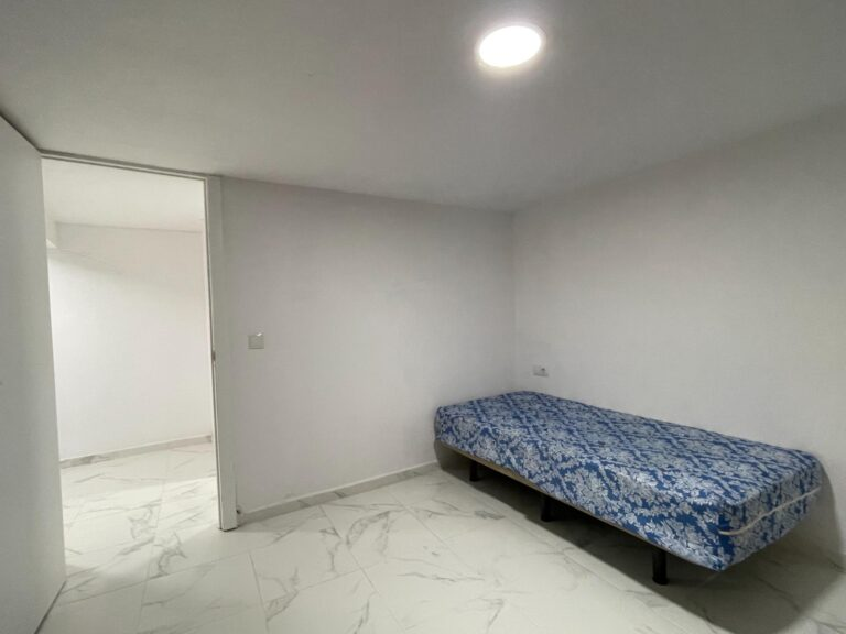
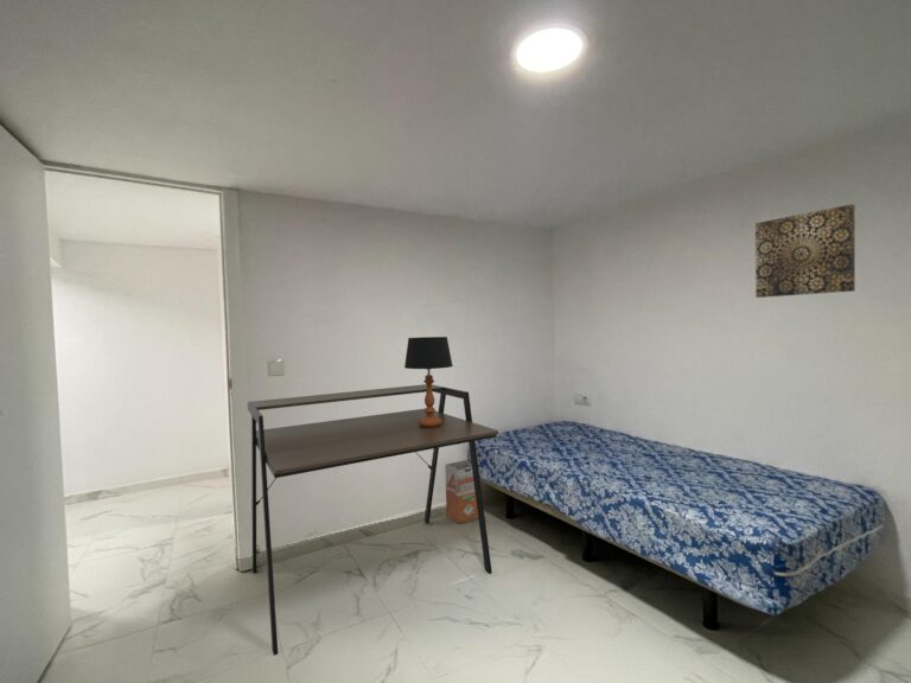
+ waste bin [444,459,478,525]
+ desk [247,383,499,657]
+ wall art [754,203,856,299]
+ table lamp [403,336,453,427]
